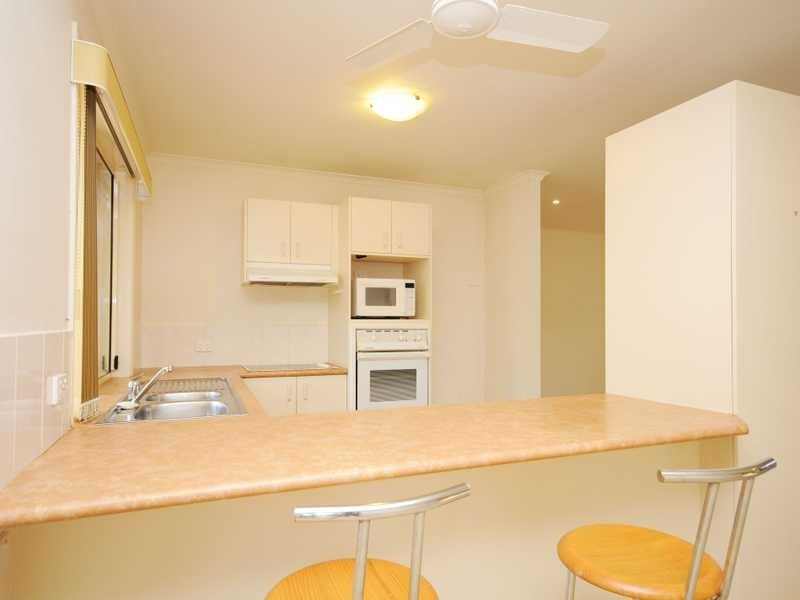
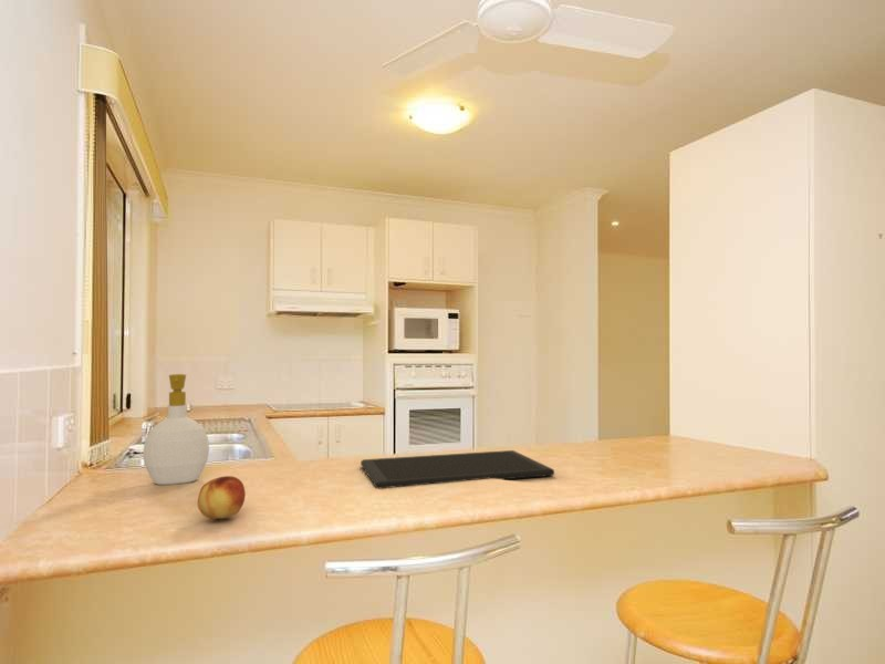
+ cutting board [360,449,555,489]
+ soap bottle [142,373,210,486]
+ fruit [197,475,247,520]
